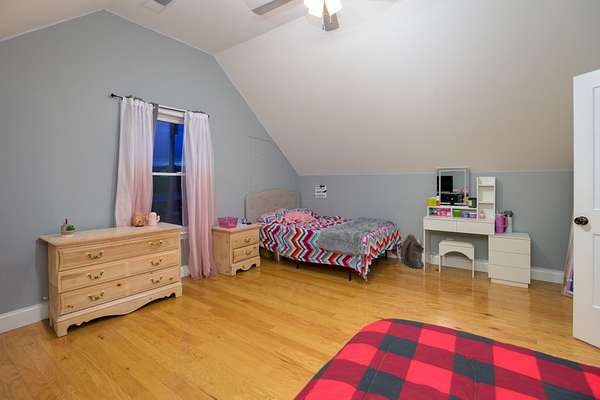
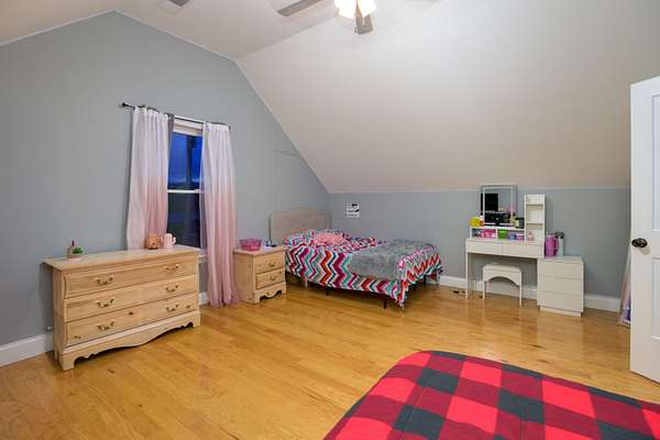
- backpack [399,233,425,269]
